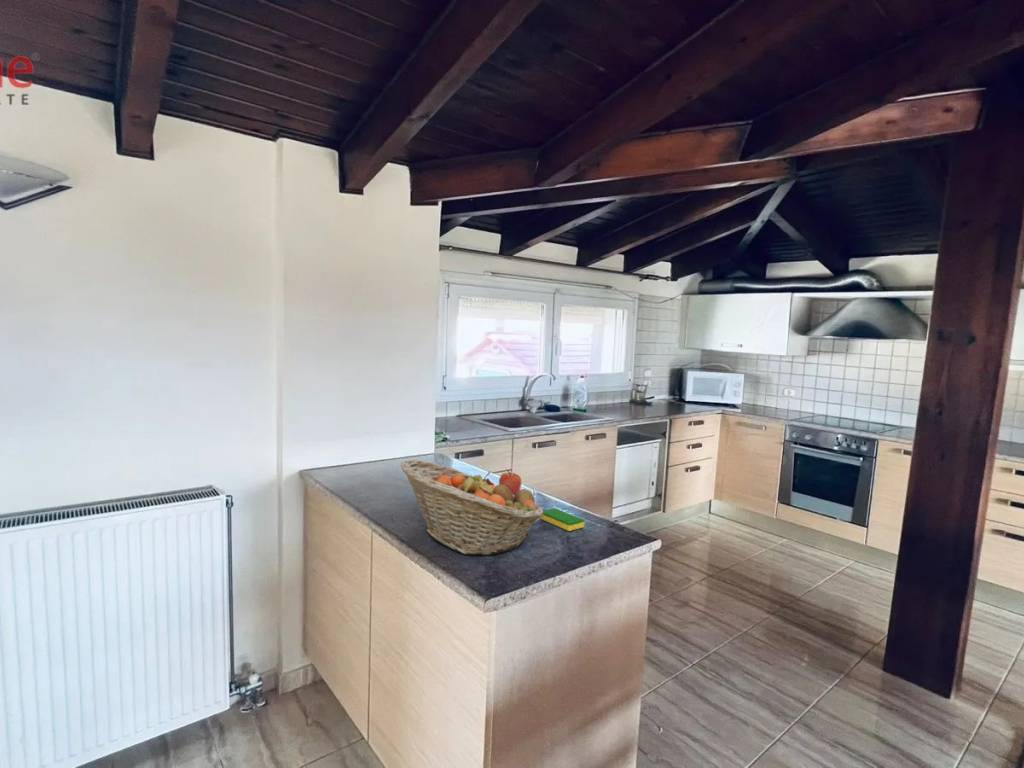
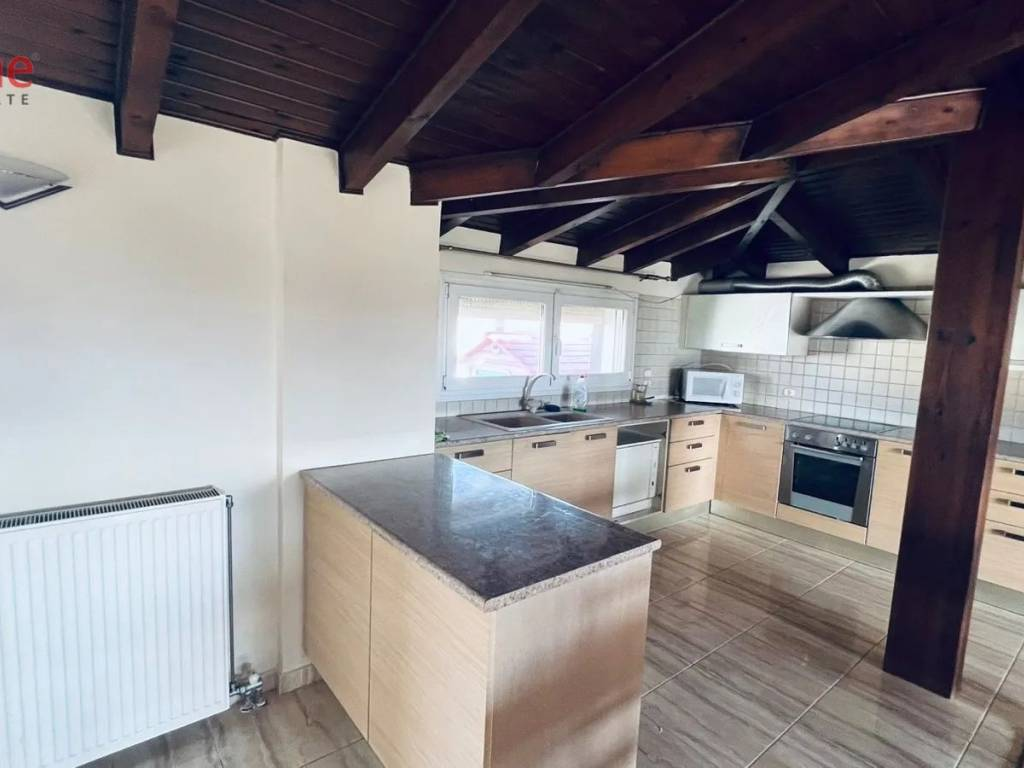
- dish sponge [539,507,585,532]
- fruit basket [400,459,544,556]
- apple [498,469,522,495]
